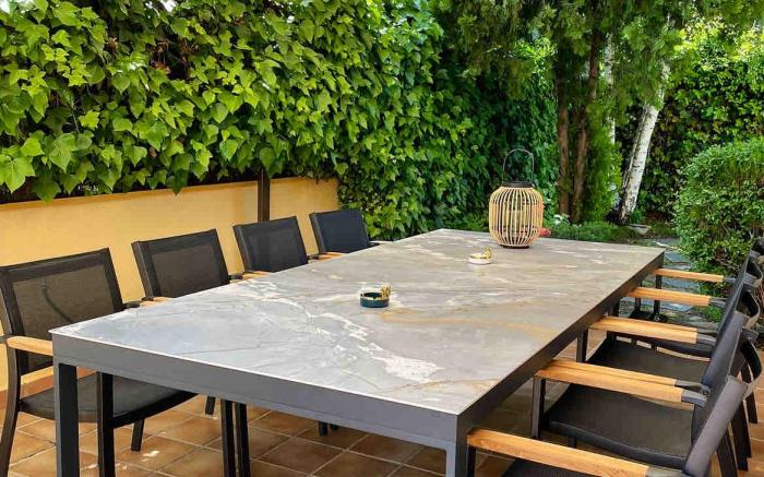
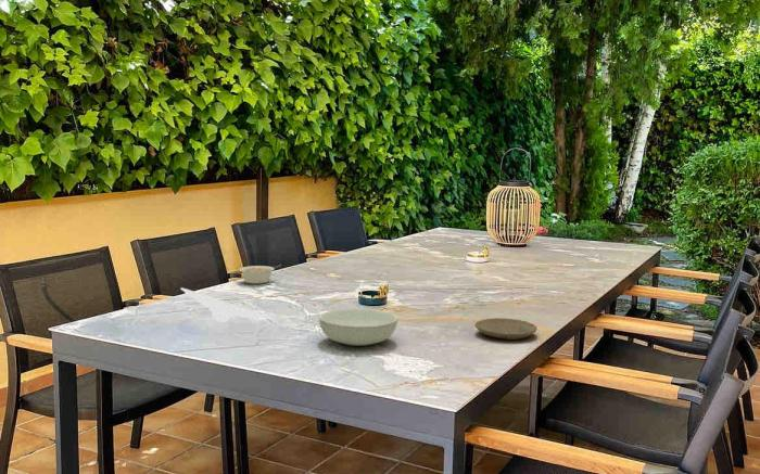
+ plate [179,286,270,323]
+ legume [238,264,282,285]
+ serving bowl [318,308,398,347]
+ plate [474,317,539,341]
